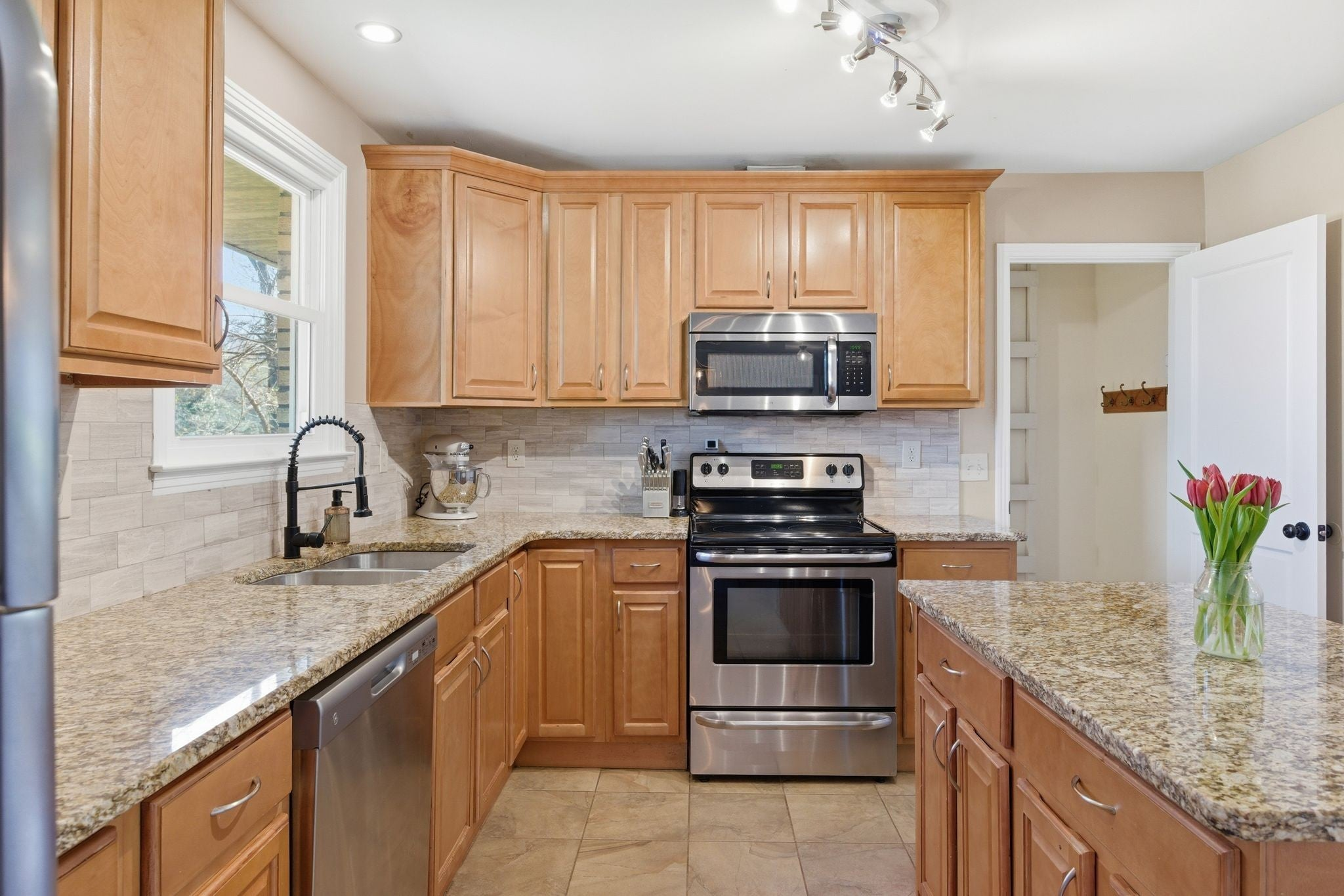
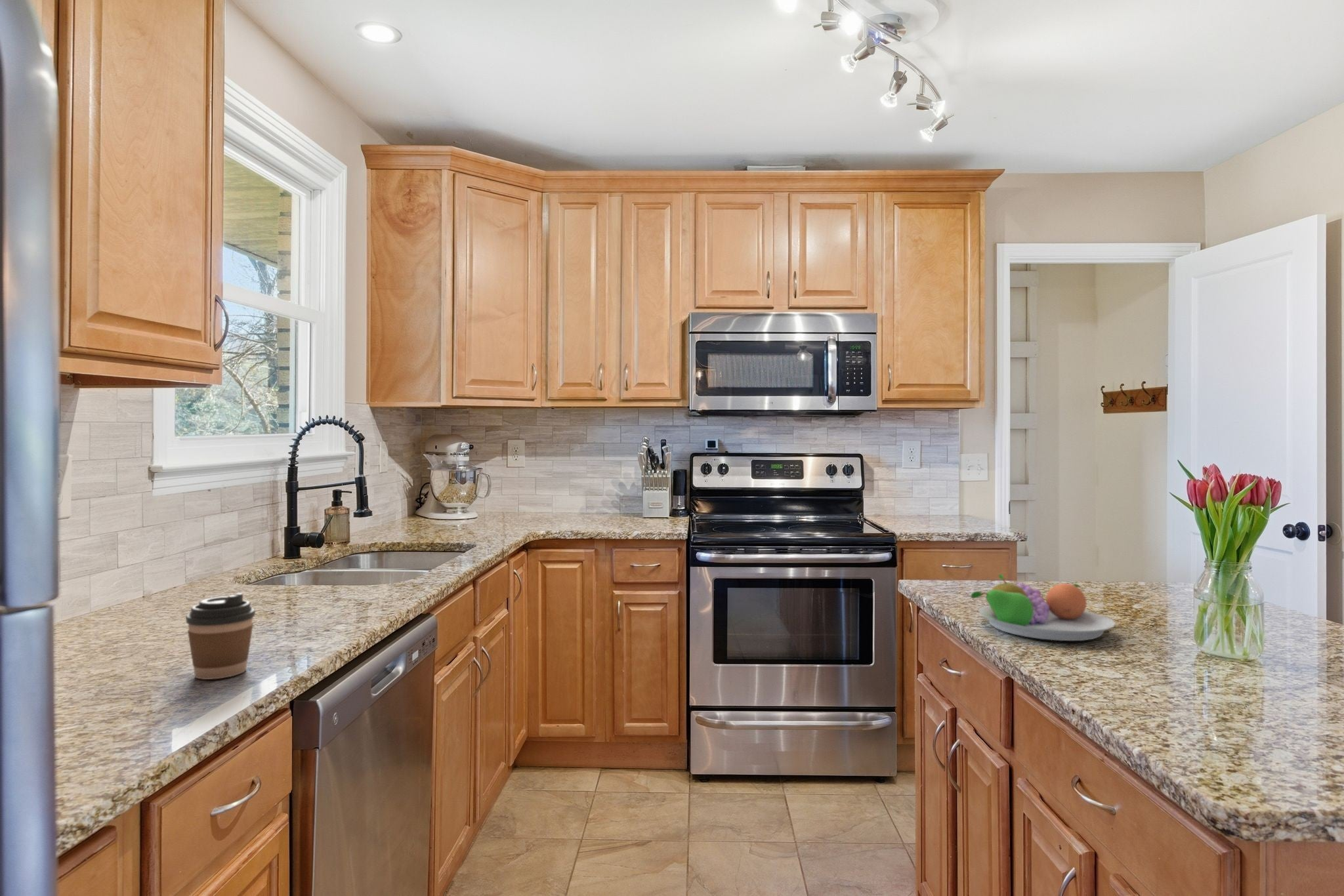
+ fruit bowl [971,573,1116,641]
+ coffee cup [185,592,256,680]
